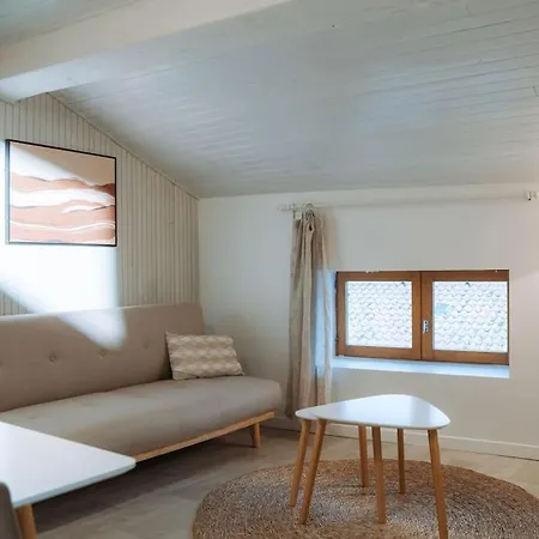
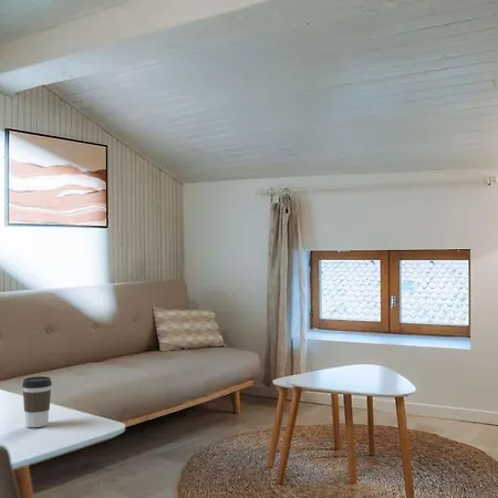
+ coffee cup [21,375,53,428]
